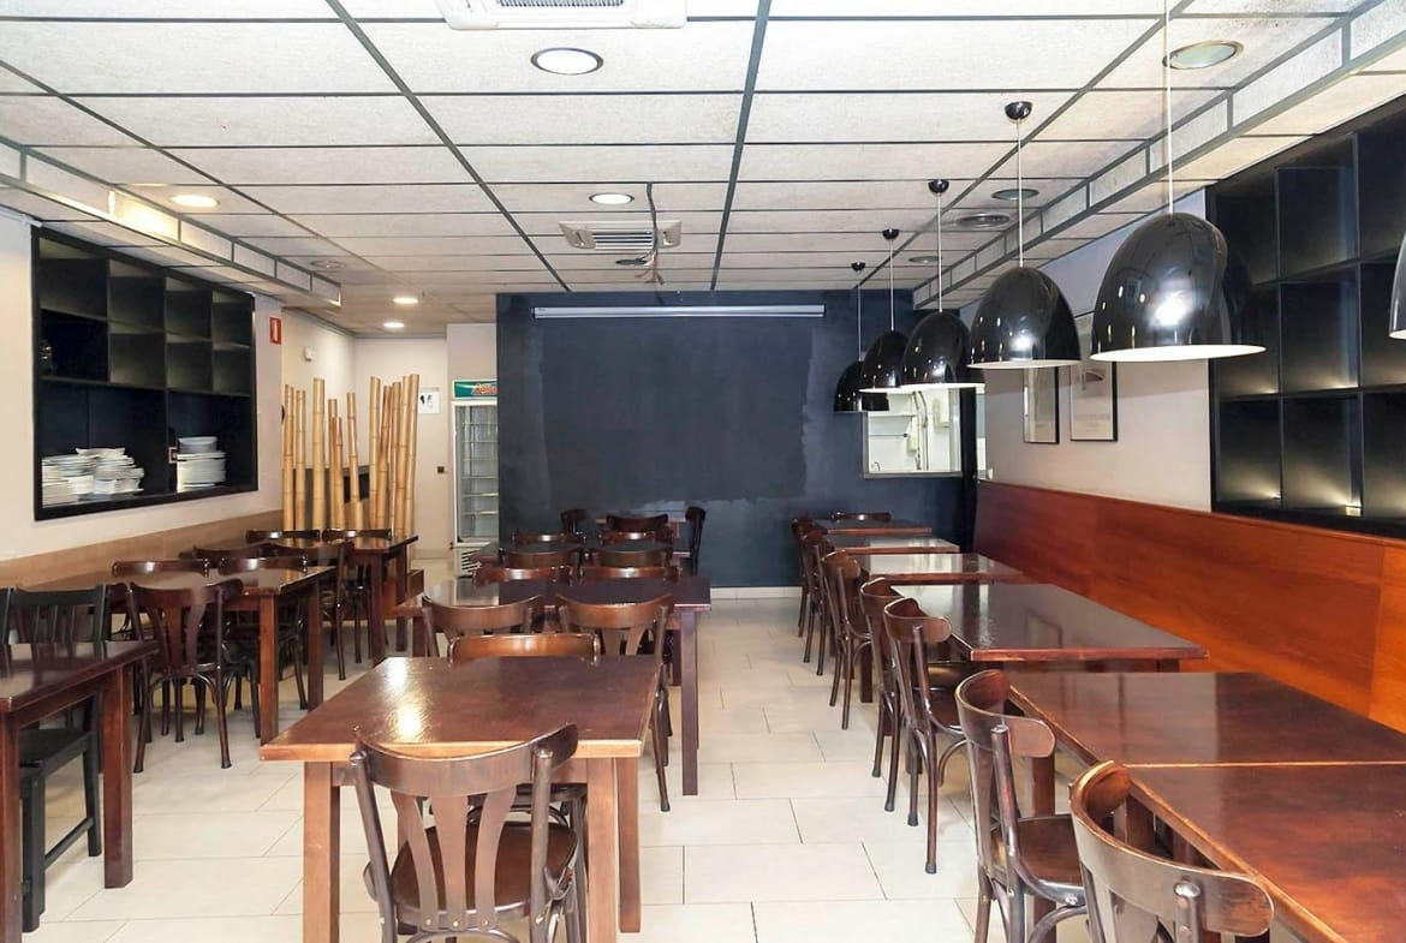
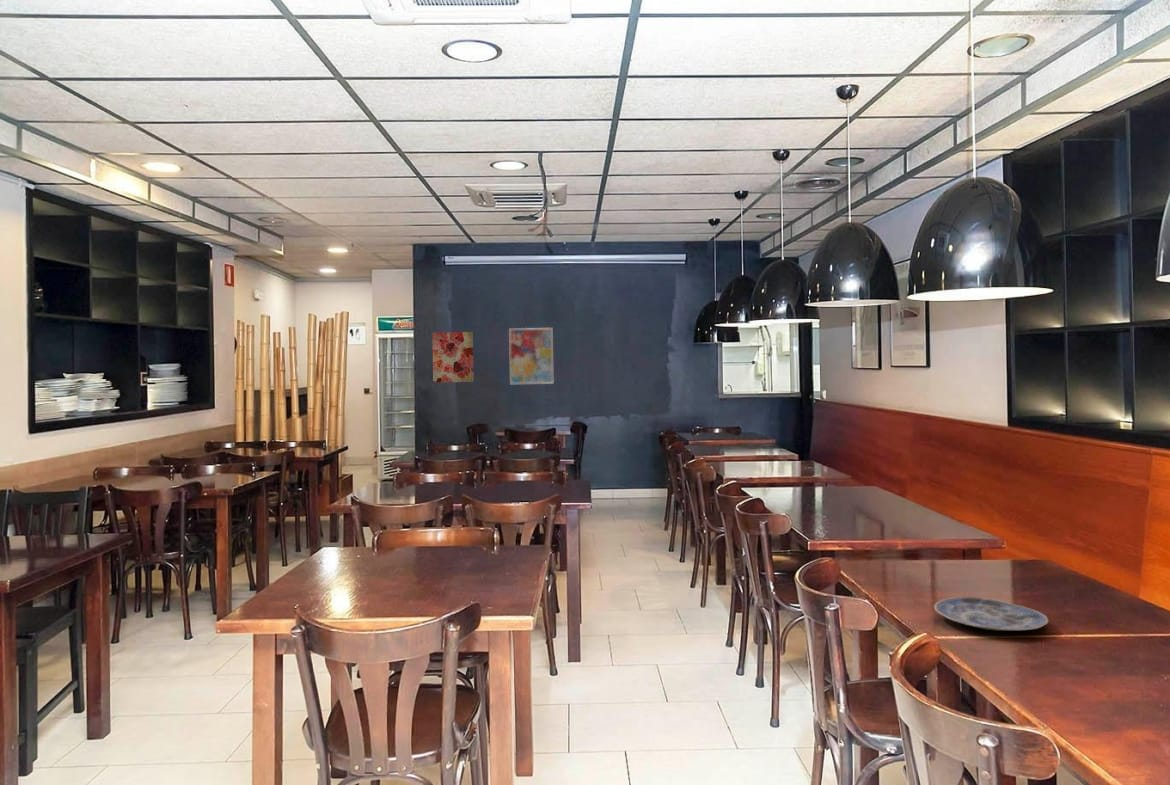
+ plate [933,596,1049,632]
+ wall art [508,327,555,385]
+ wall art [431,331,474,383]
